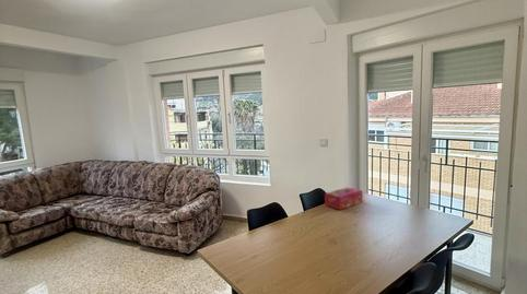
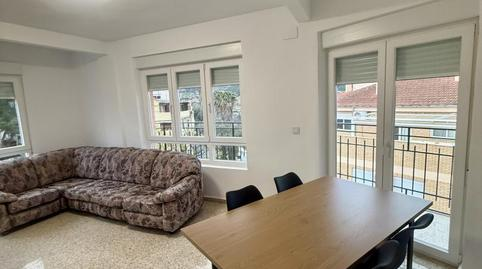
- tissue box [324,186,363,211]
